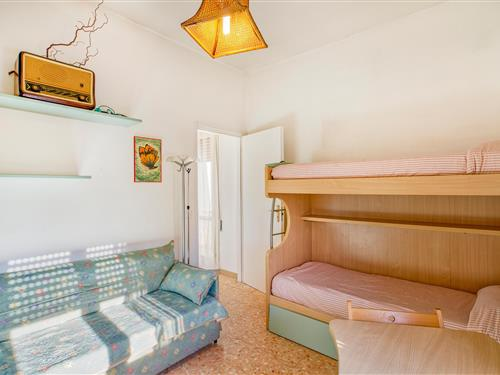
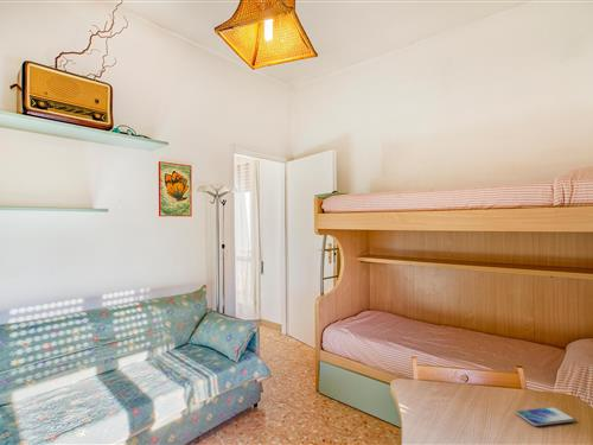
+ smartphone [515,406,575,427]
